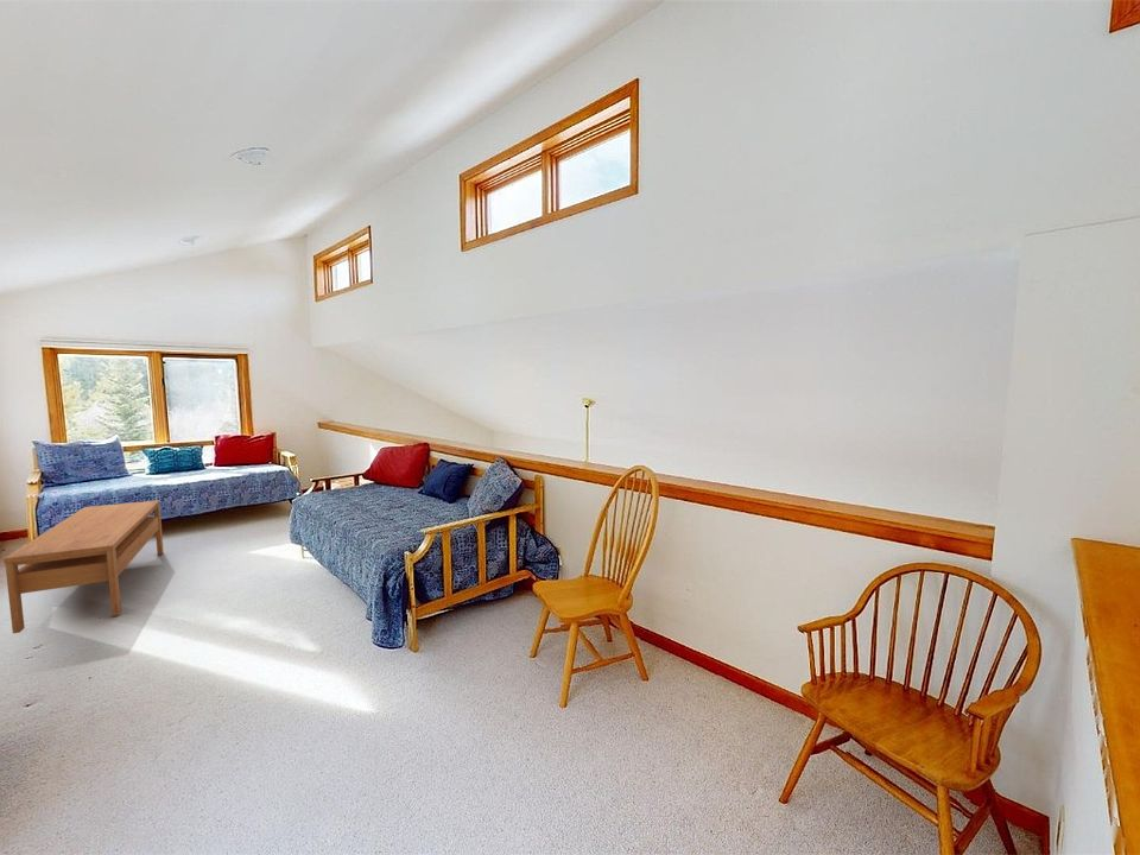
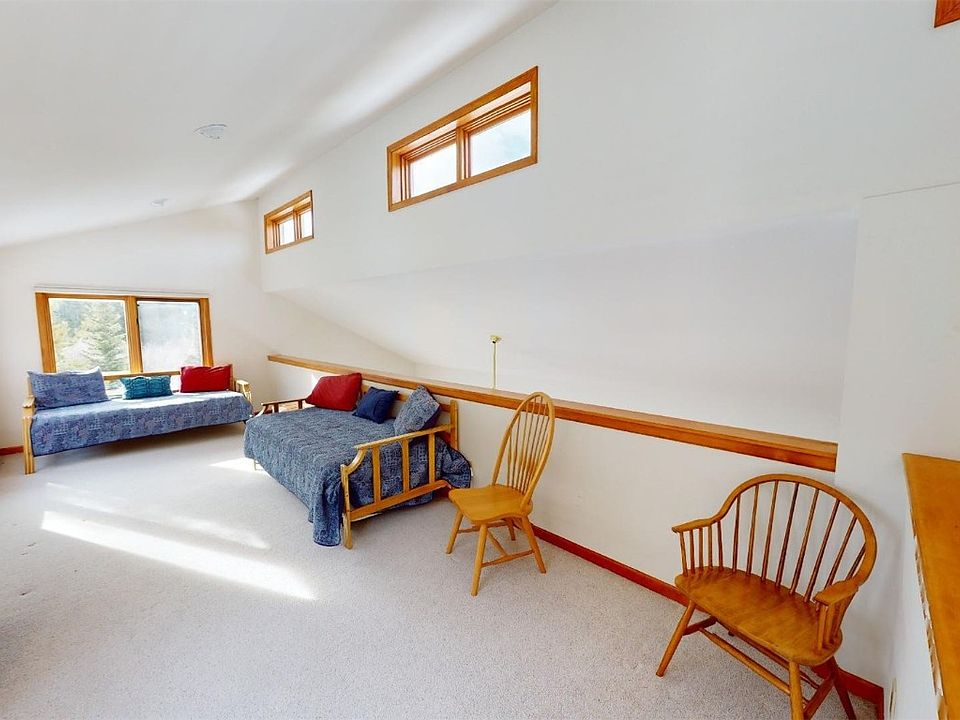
- coffee table [2,499,165,634]
